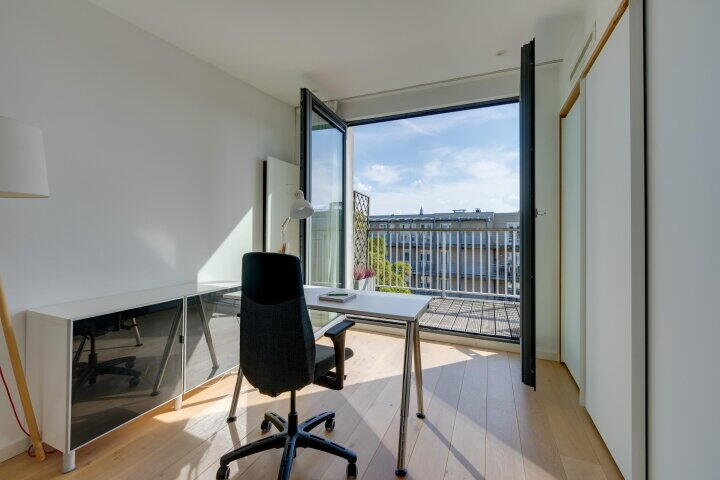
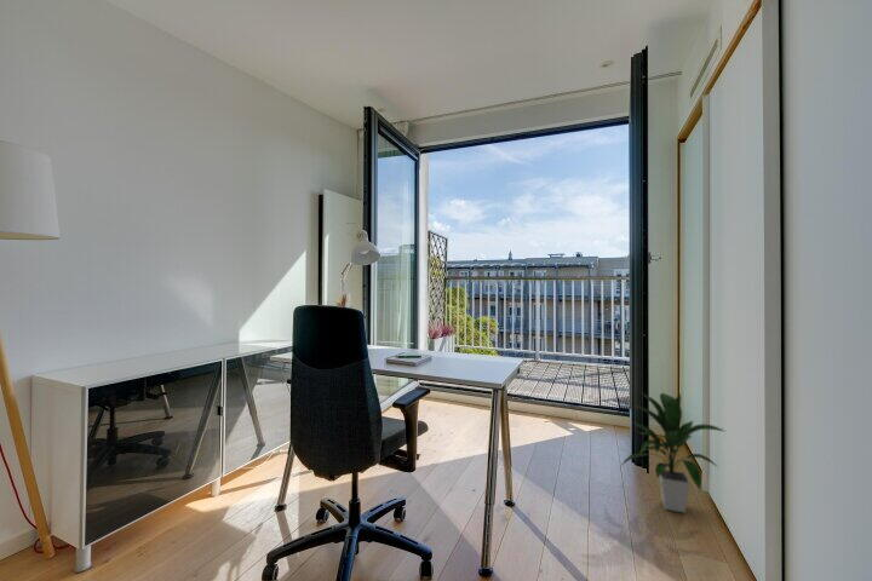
+ indoor plant [618,391,728,514]
